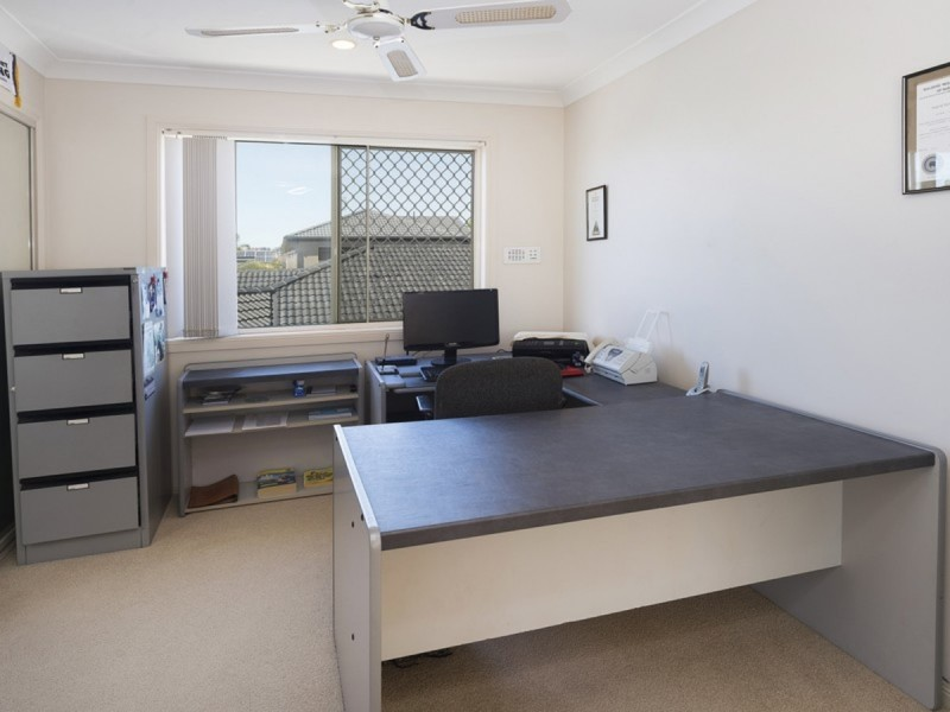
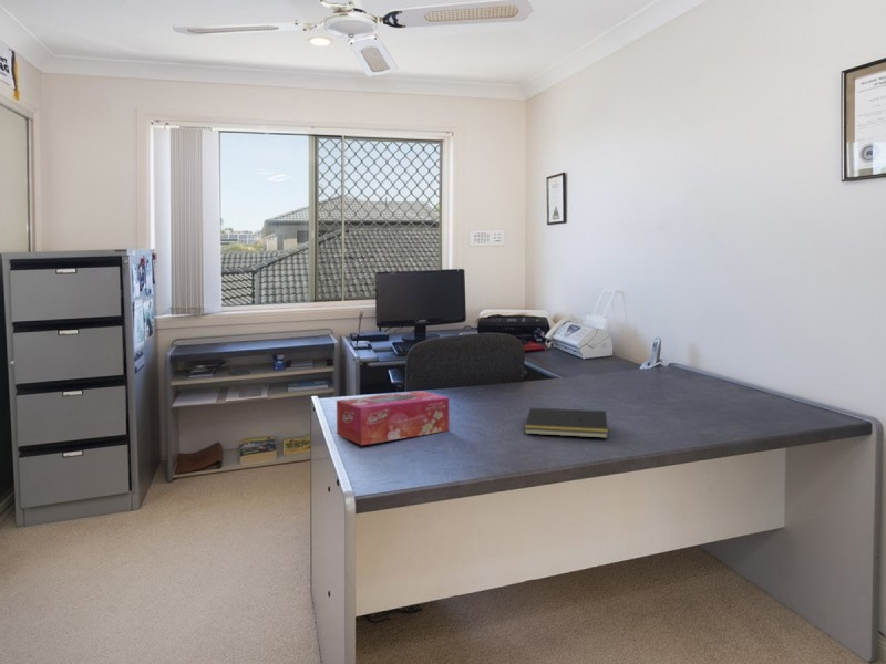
+ notepad [524,406,609,439]
+ tissue box [336,390,450,446]
